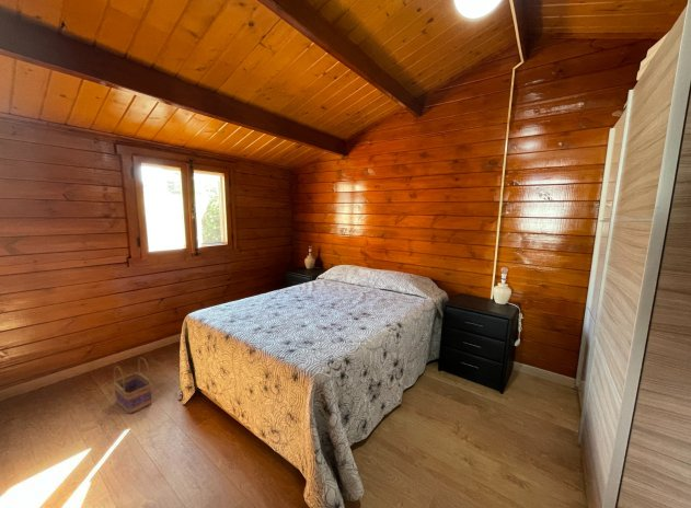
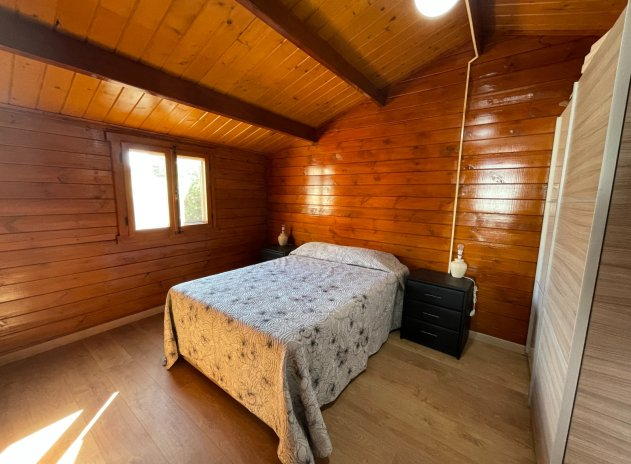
- basket [113,356,152,415]
